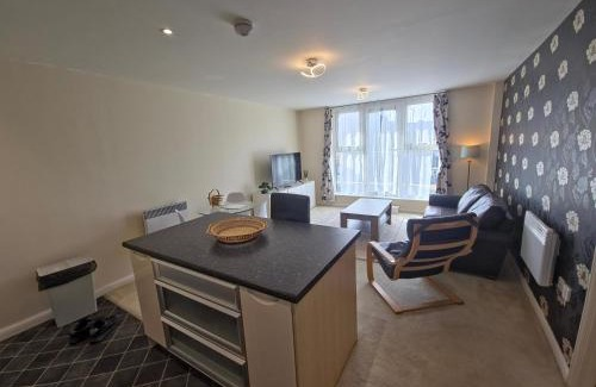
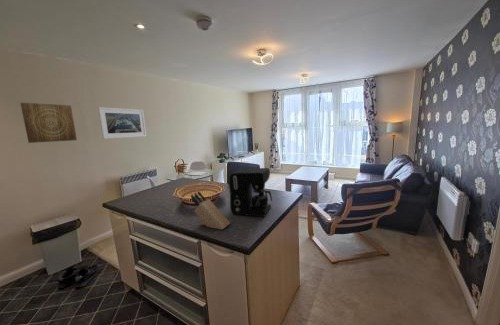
+ wall art [19,102,78,144]
+ coffee maker [228,167,273,218]
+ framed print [97,106,147,140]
+ knife block [190,190,231,231]
